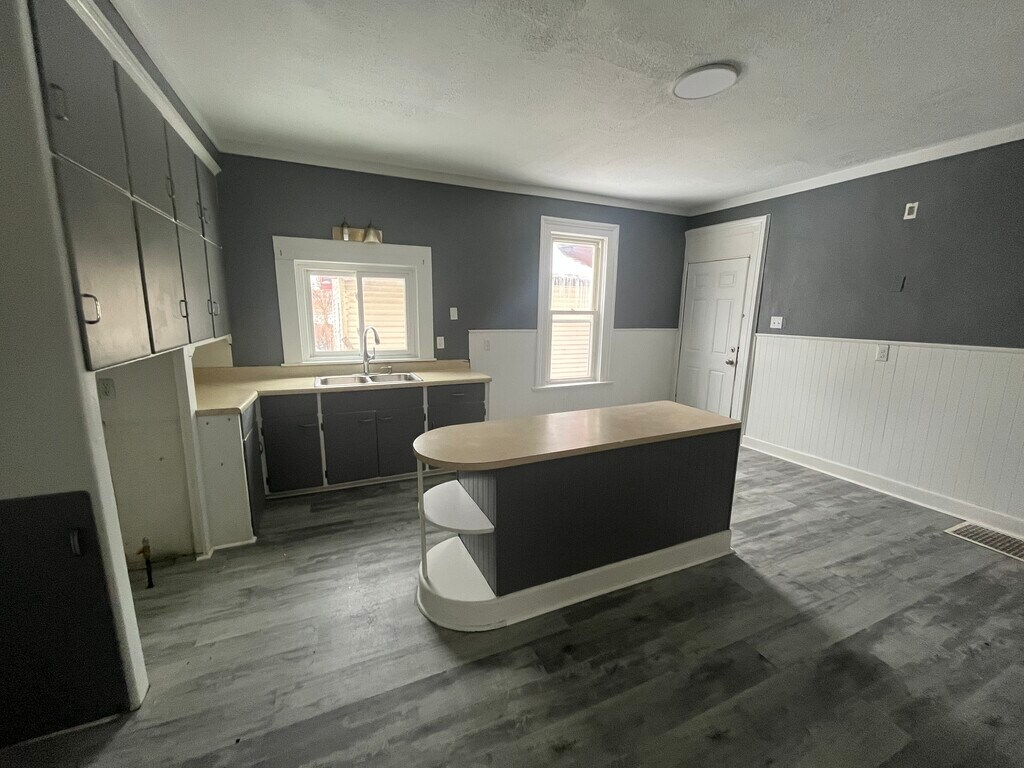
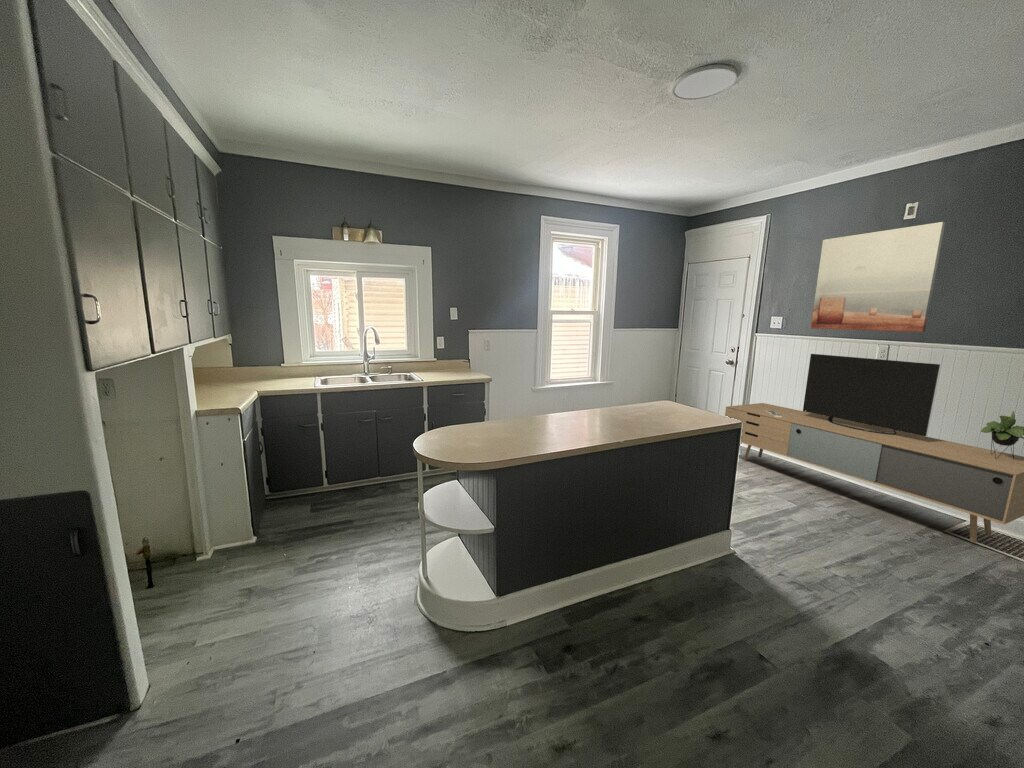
+ wall art [810,221,946,333]
+ media console [724,353,1024,544]
